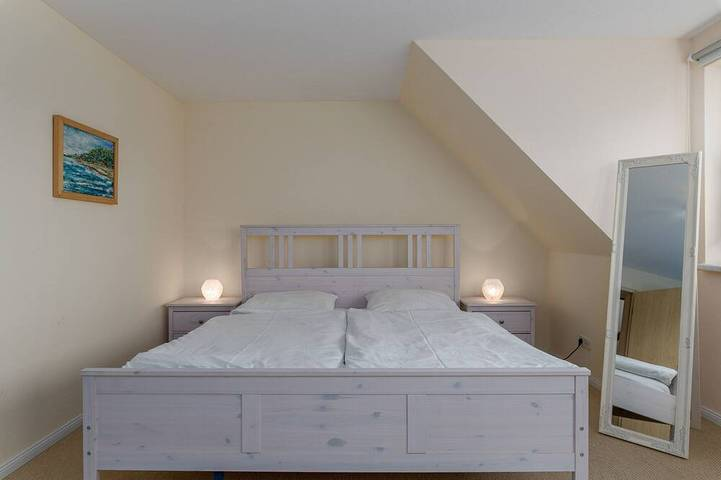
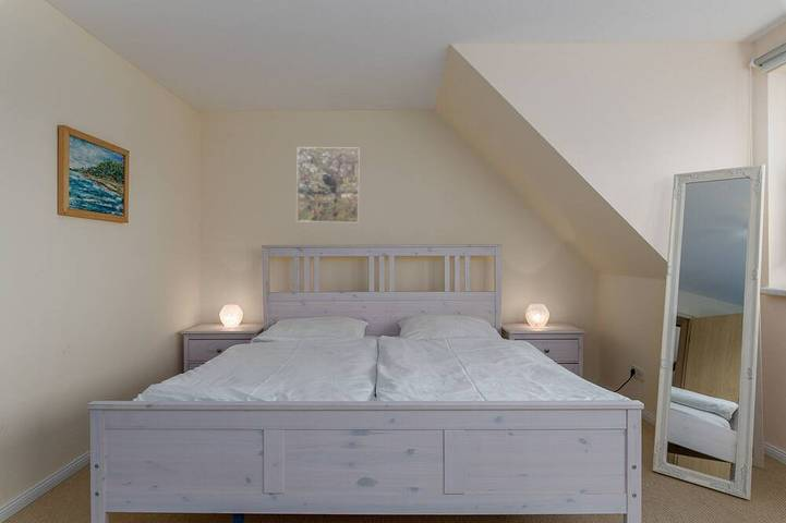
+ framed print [295,146,361,223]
